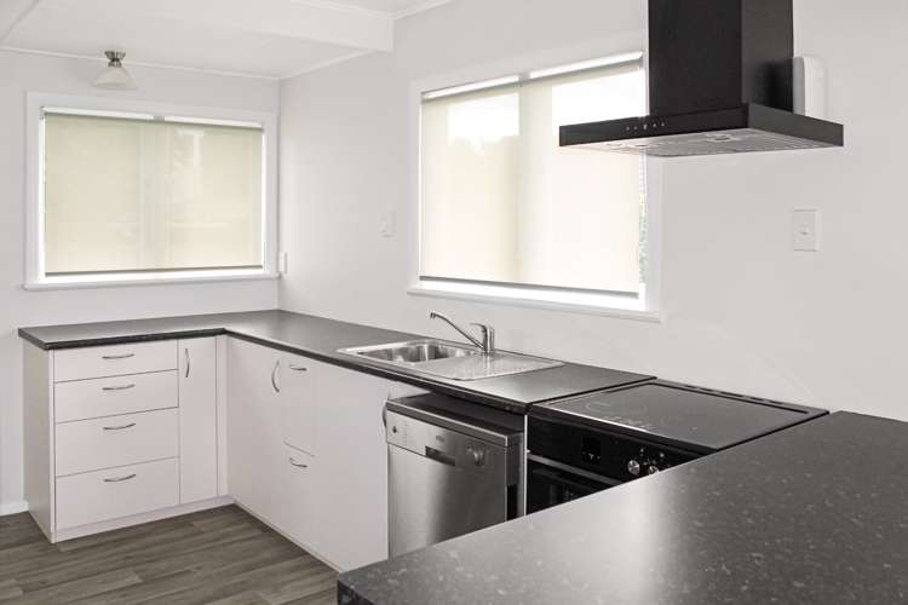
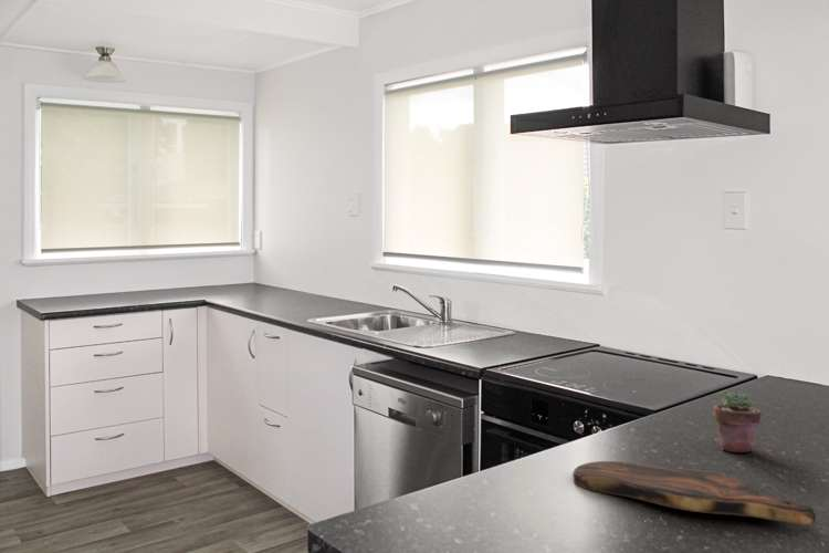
+ potted succulent [713,390,763,453]
+ cutting board [571,460,817,526]
